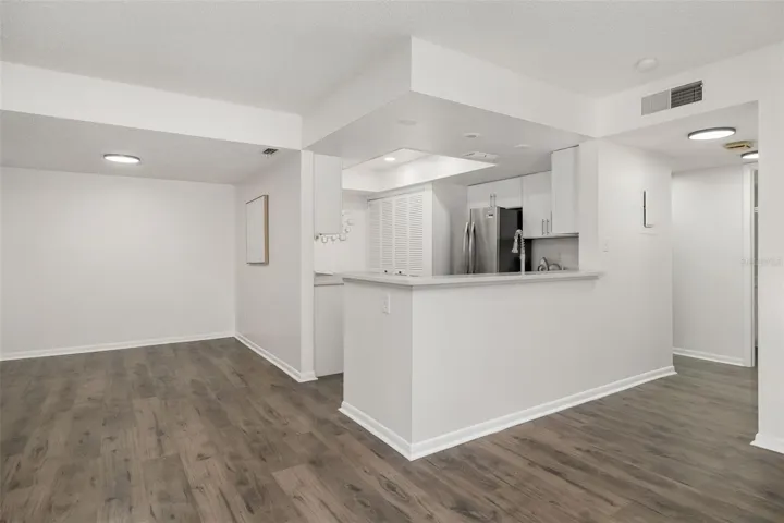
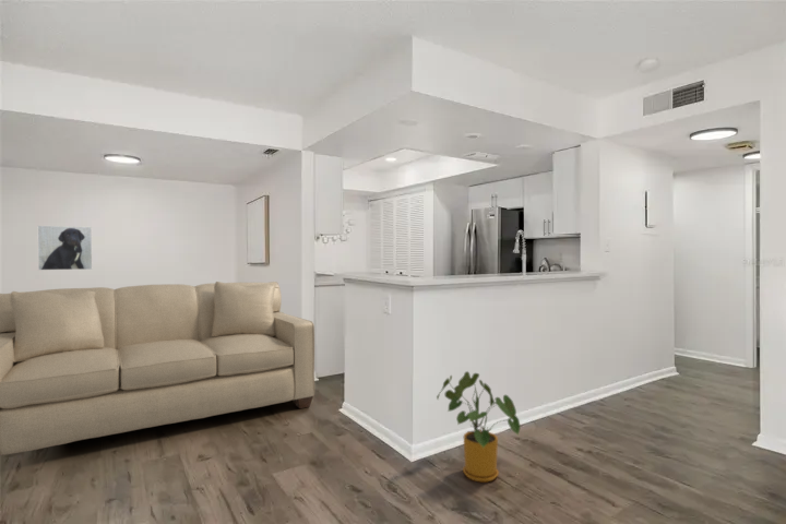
+ sofa [0,281,315,457]
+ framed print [37,225,93,272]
+ house plant [436,370,522,484]
